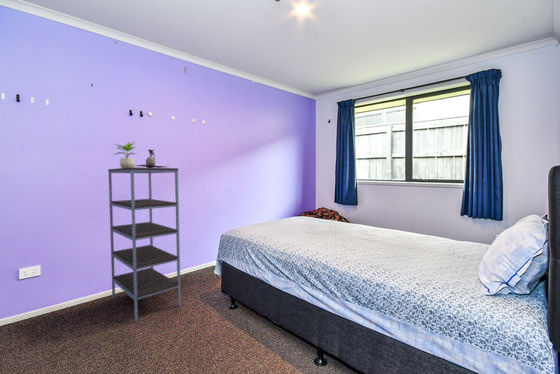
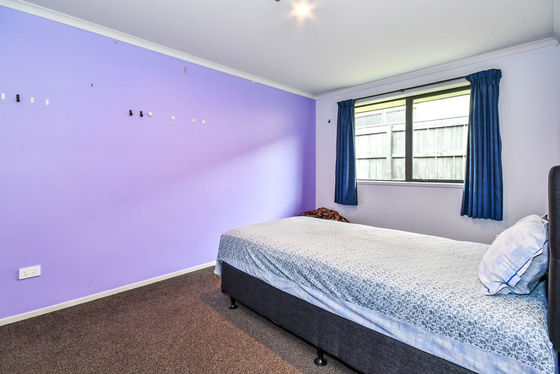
- shelving unit [107,167,182,323]
- decorative vase [134,149,166,168]
- potted plant [112,141,138,168]
